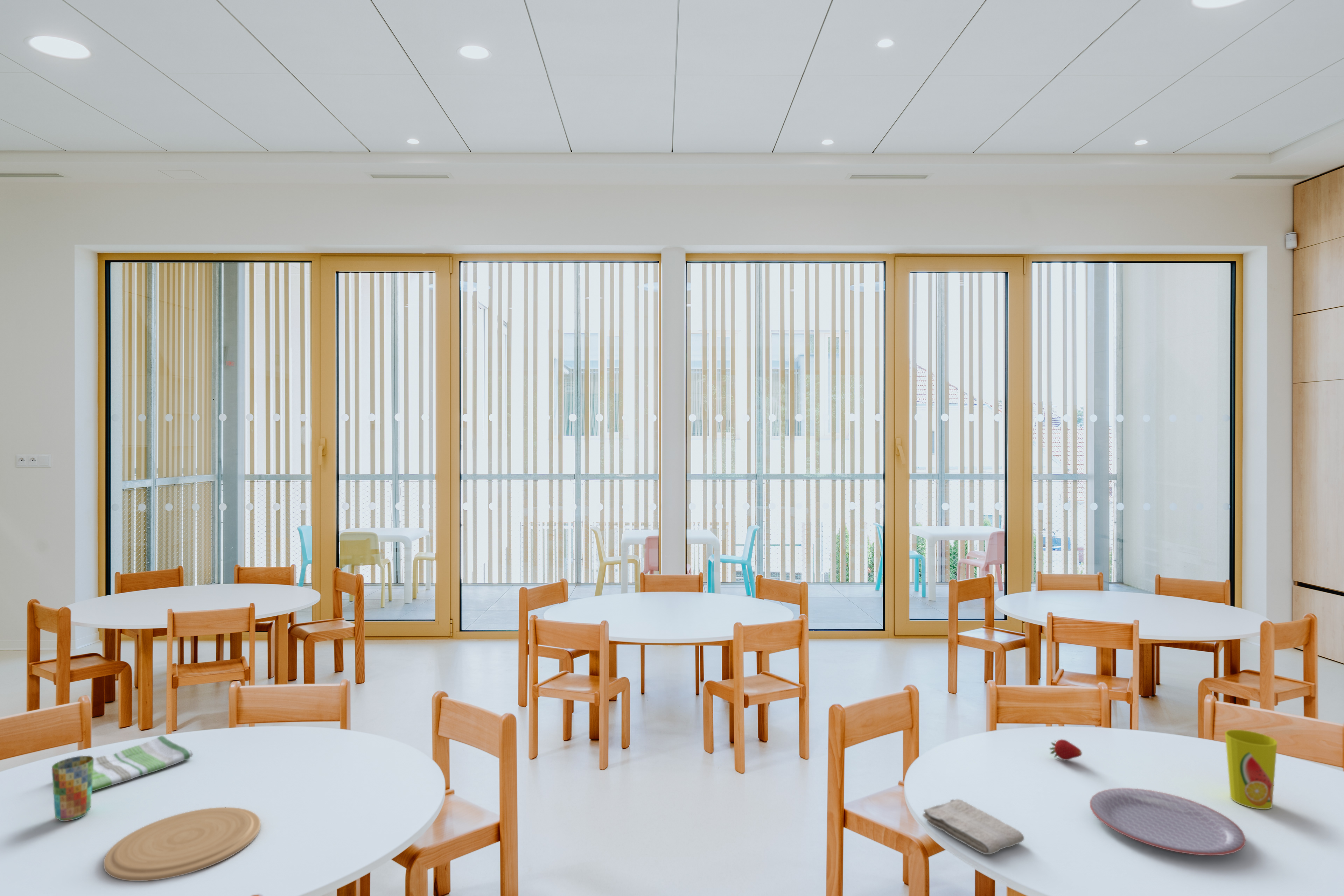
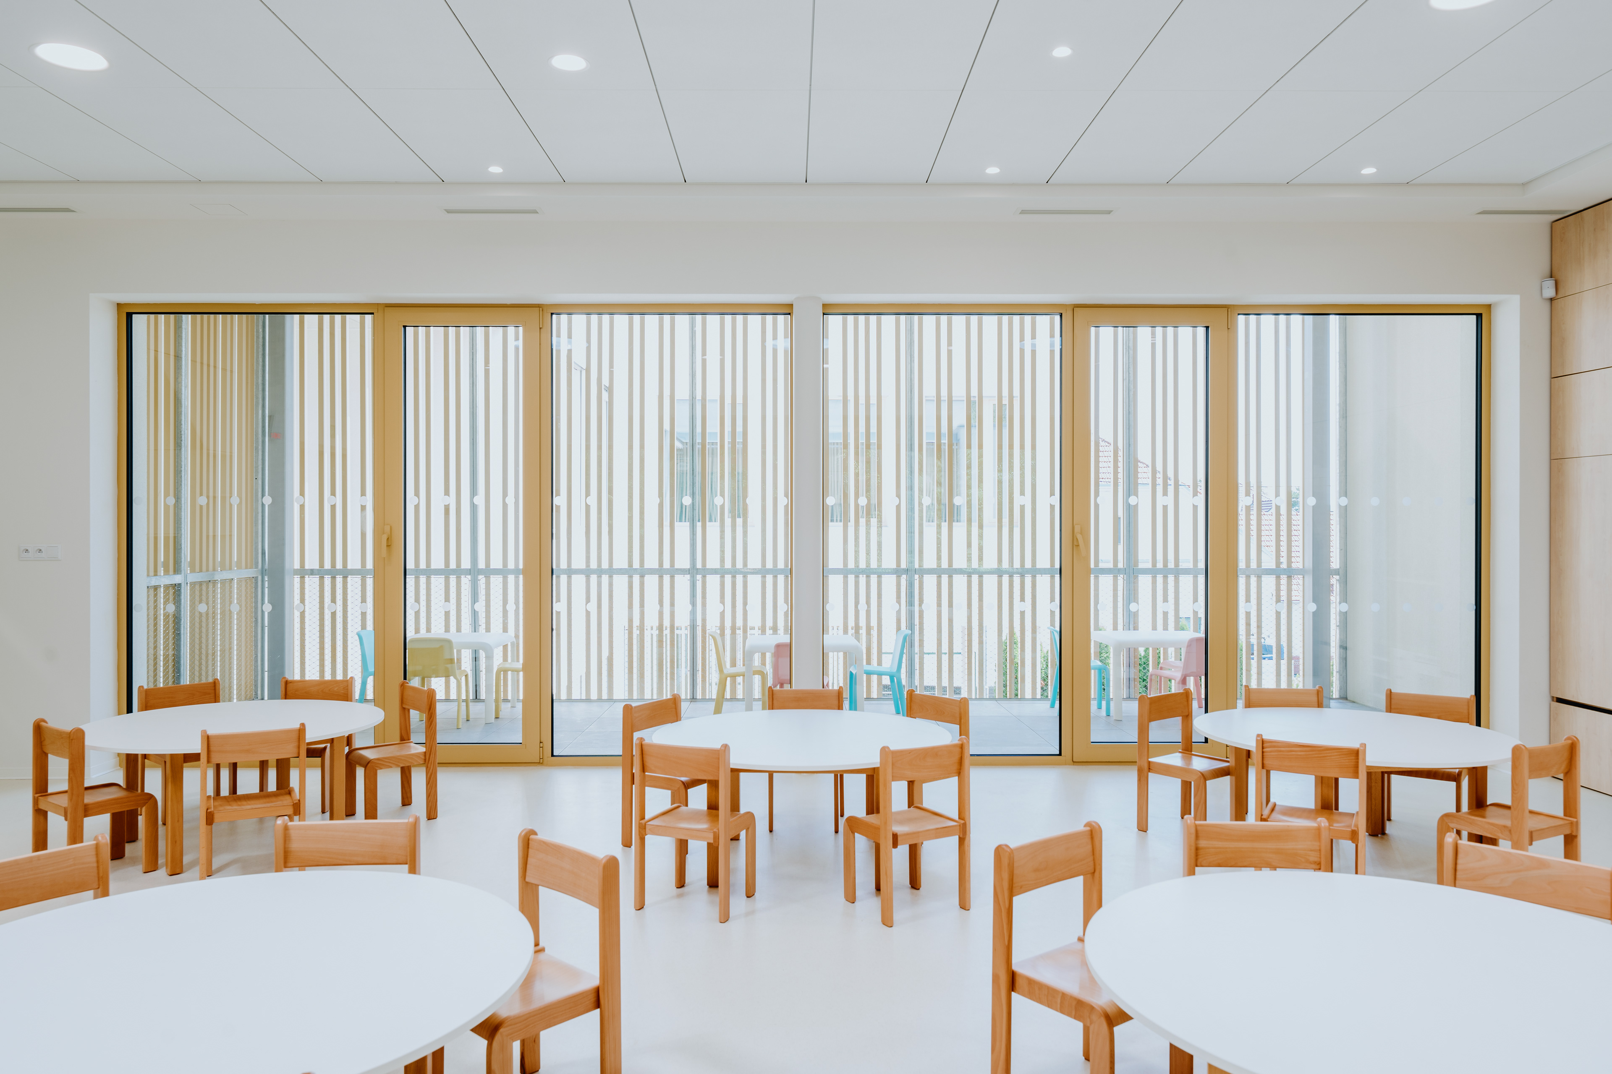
- plate [103,807,261,882]
- dish towel [92,735,193,792]
- fruit [1049,739,1082,761]
- plate [1090,788,1246,856]
- cup [1224,729,1278,810]
- cup [51,755,94,822]
- washcloth [922,799,1024,855]
